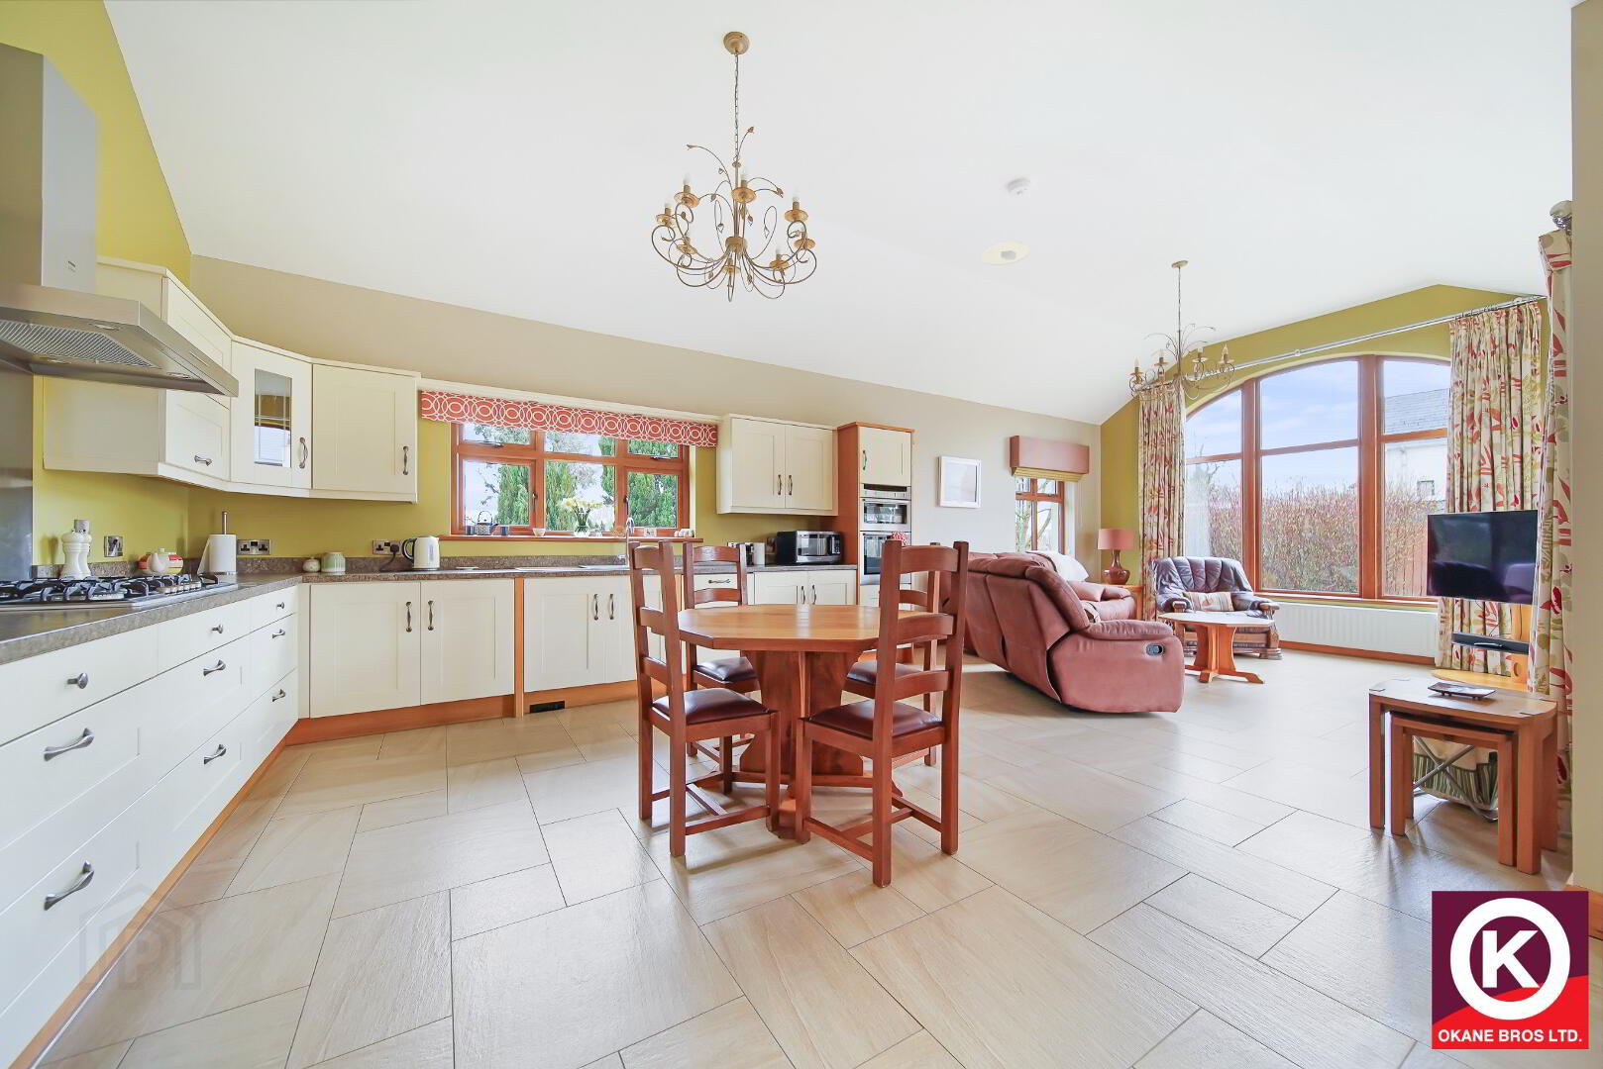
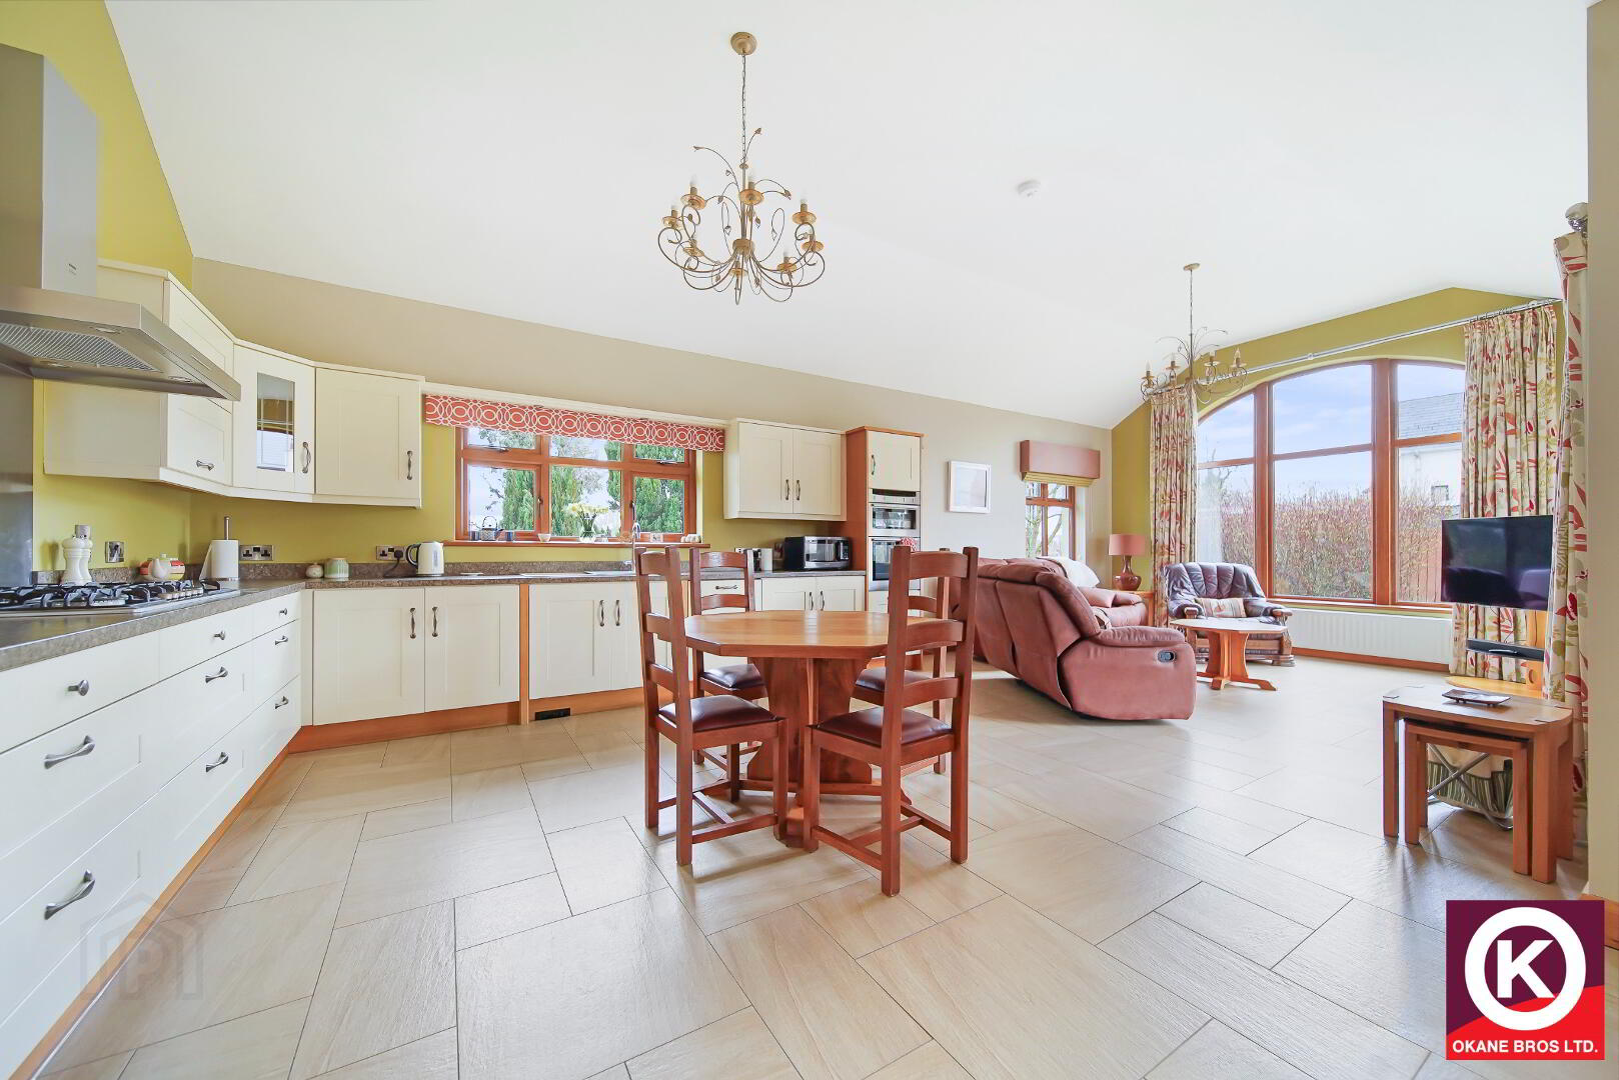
- recessed light [981,241,1032,266]
